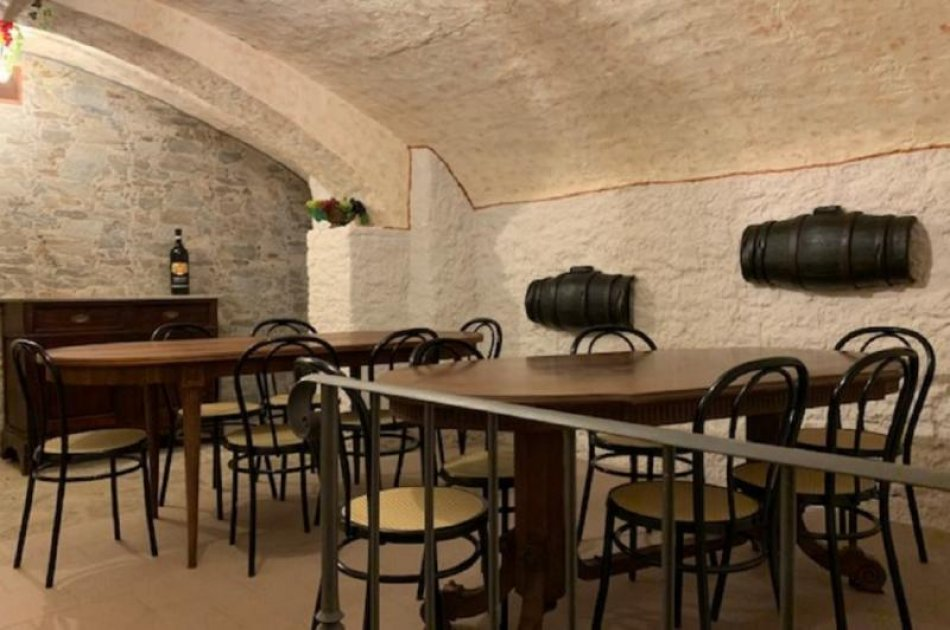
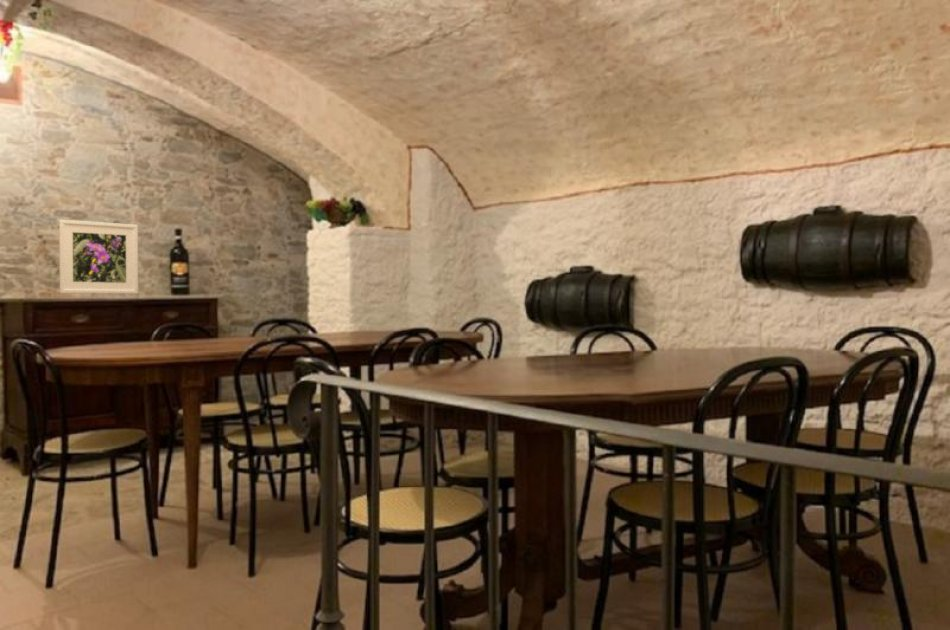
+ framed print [58,219,139,295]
